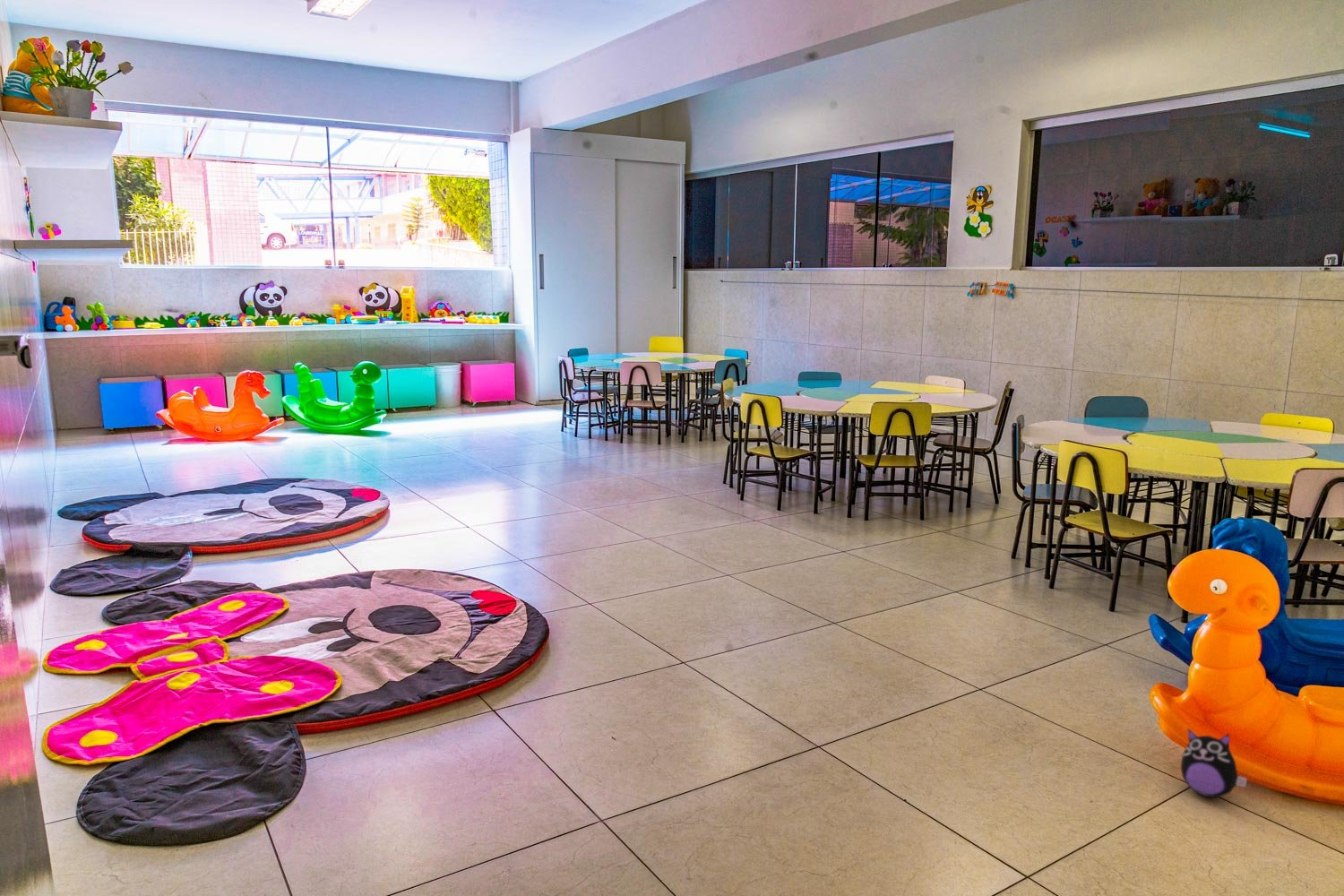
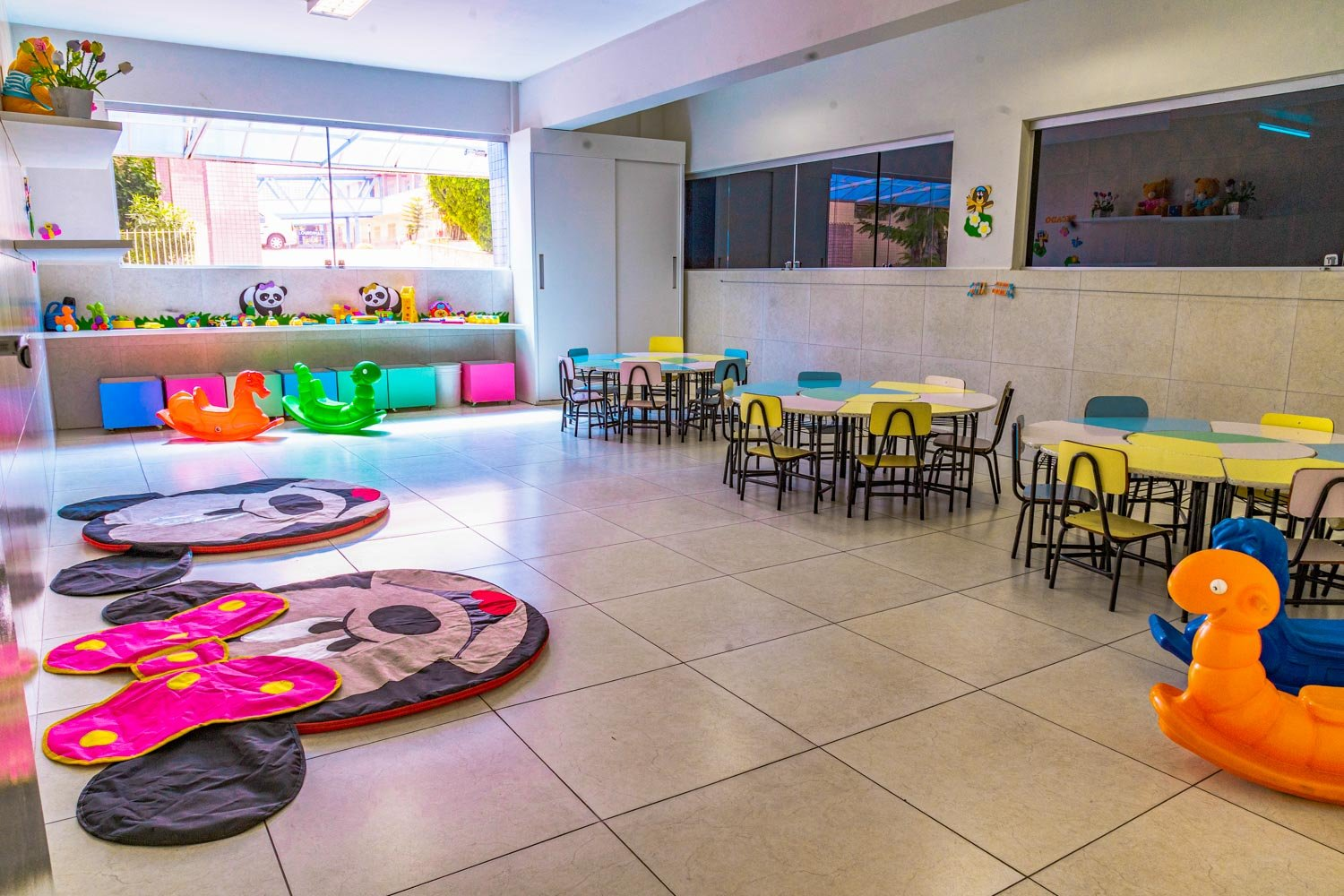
- plush toy [1180,727,1248,798]
